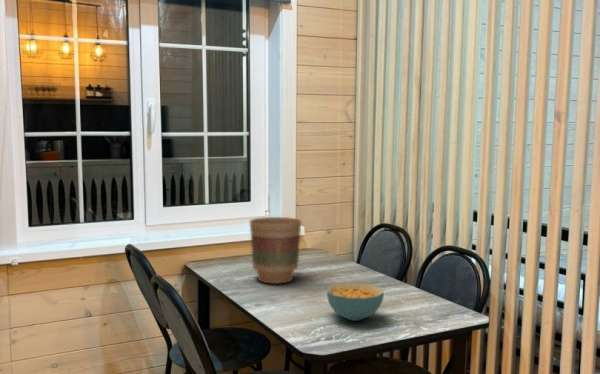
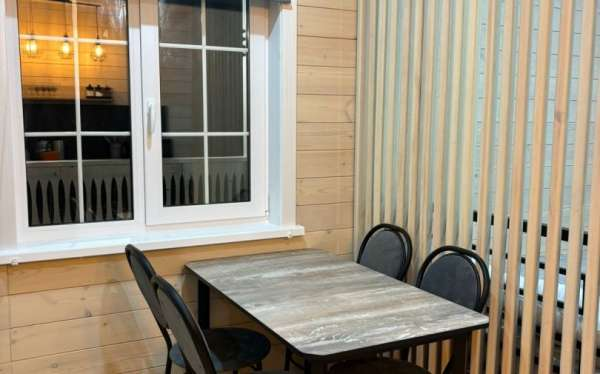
- flower pot [248,216,302,285]
- cereal bowl [326,282,385,322]
